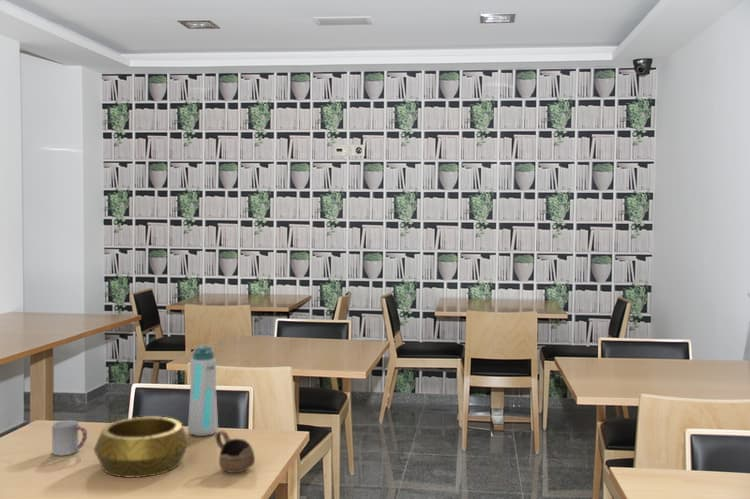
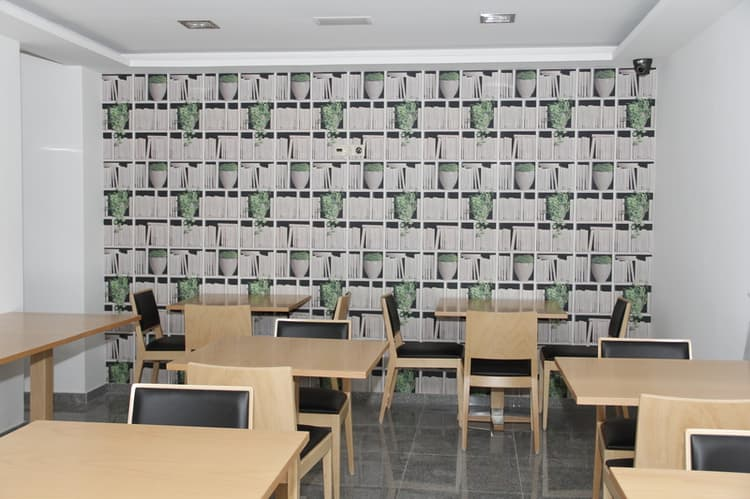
- cup [215,430,256,474]
- water bottle [187,344,219,437]
- cup [51,419,88,457]
- decorative bowl [93,416,190,478]
